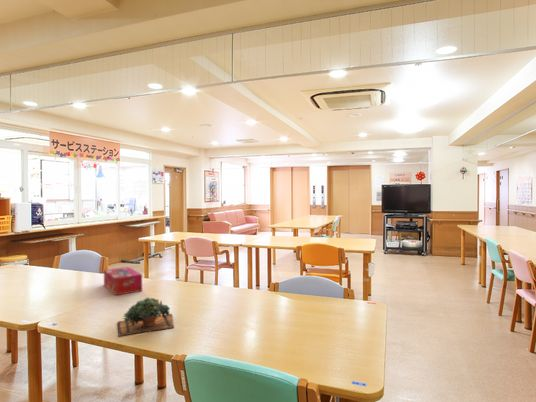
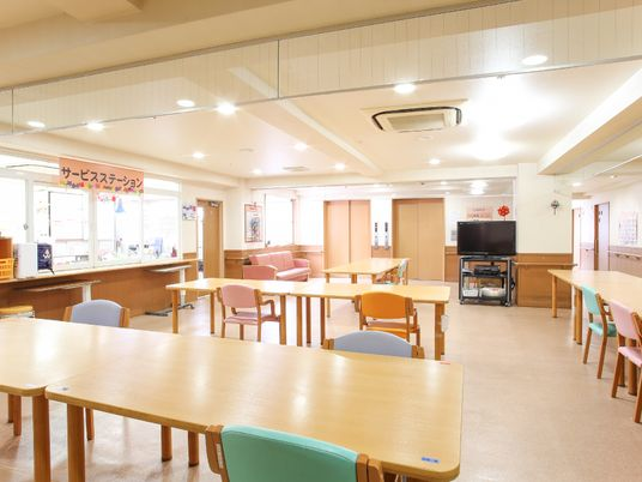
- tissue box [103,266,143,296]
- succulent plant [117,297,175,337]
